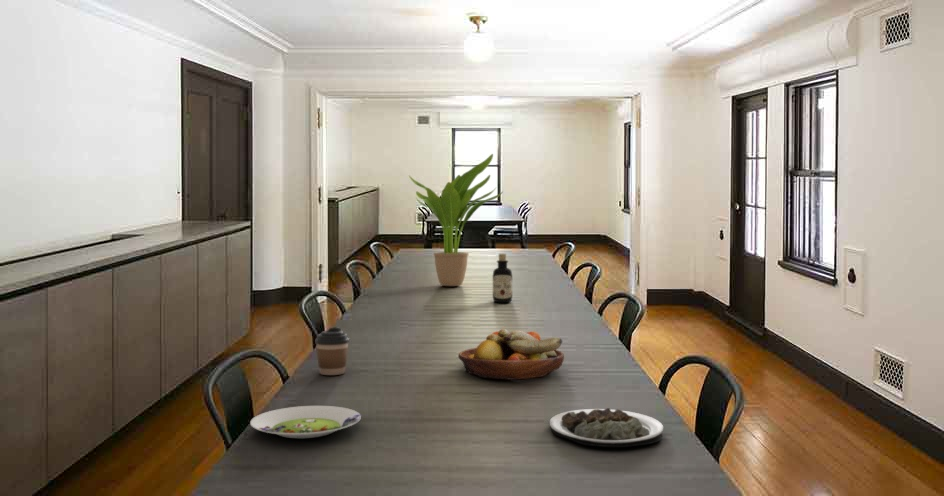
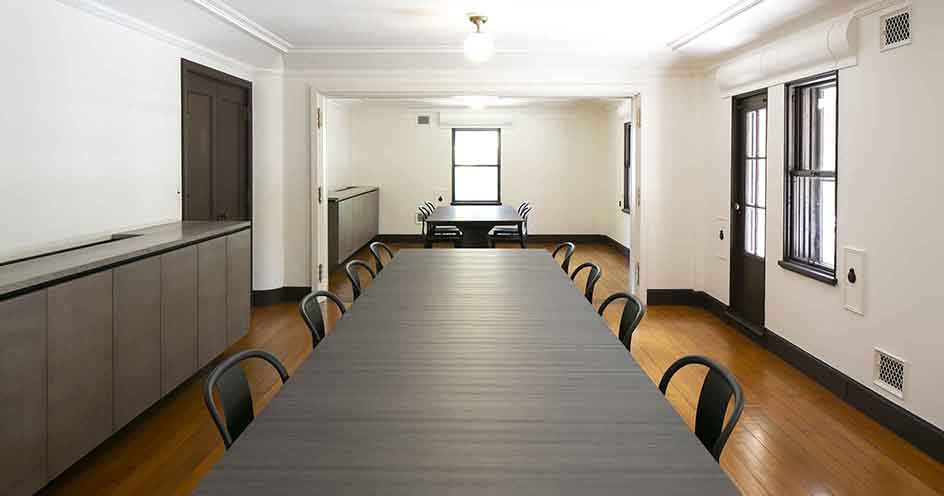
- salad plate [249,405,362,439]
- fruit bowl [457,328,565,381]
- coffee cup [314,326,350,376]
- potted plant [408,153,504,287]
- plate [549,407,664,448]
- bottle [492,253,513,303]
